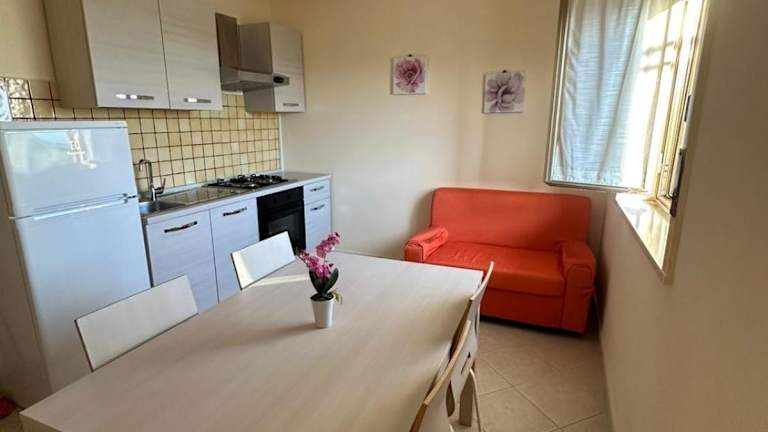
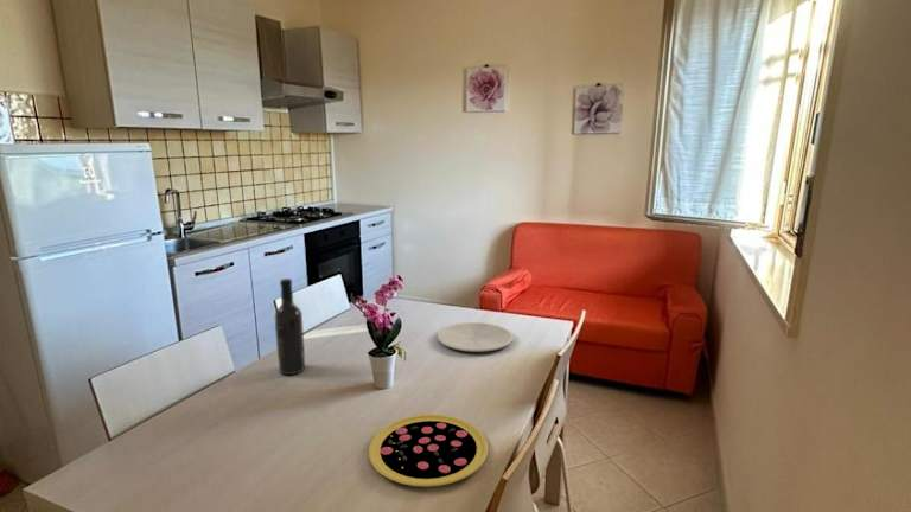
+ pizza [368,414,489,488]
+ wine bottle [274,277,306,376]
+ plate [437,321,514,353]
